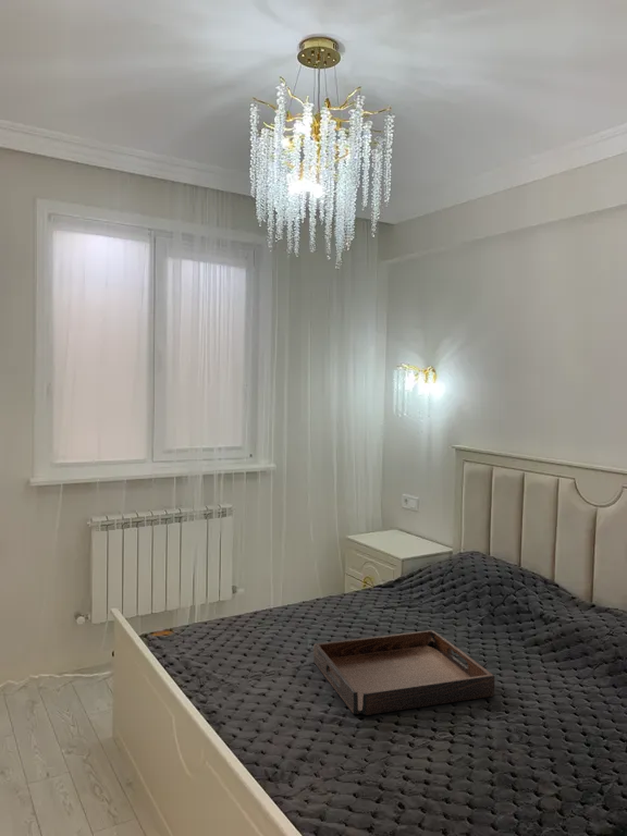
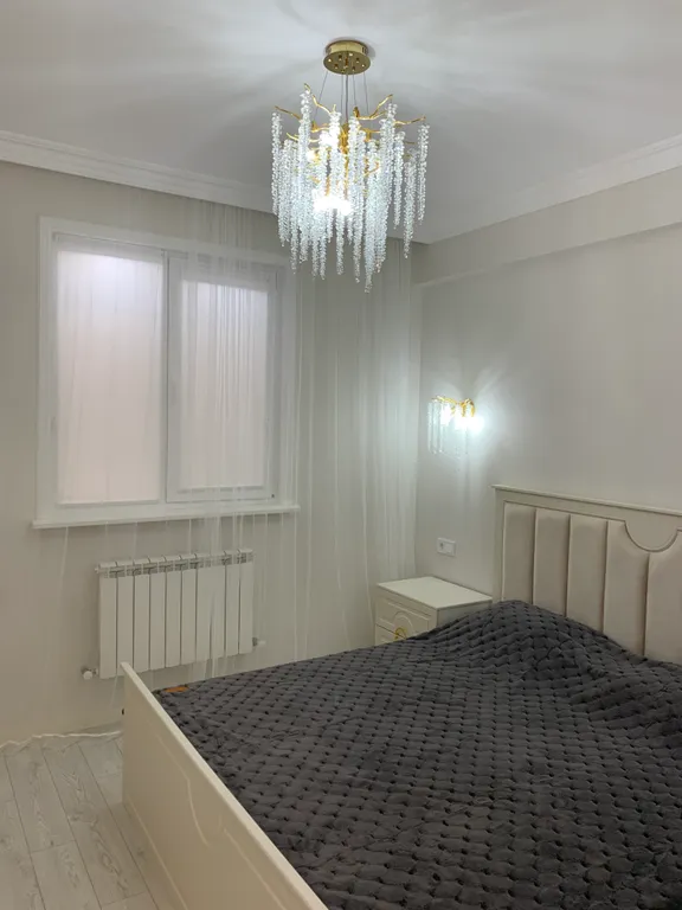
- serving tray [312,629,495,716]
